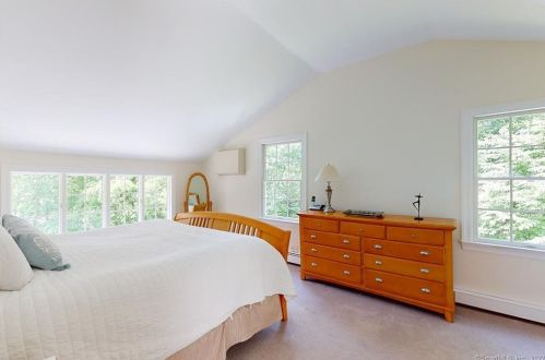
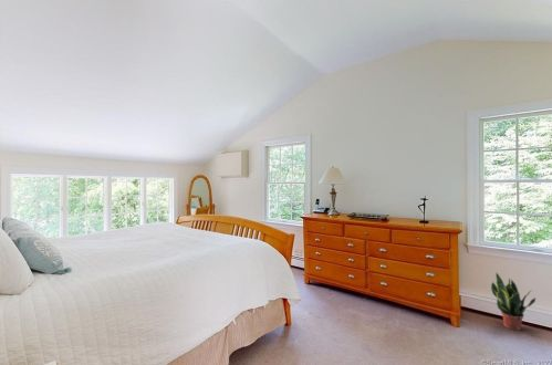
+ potted plant [490,272,537,331]
